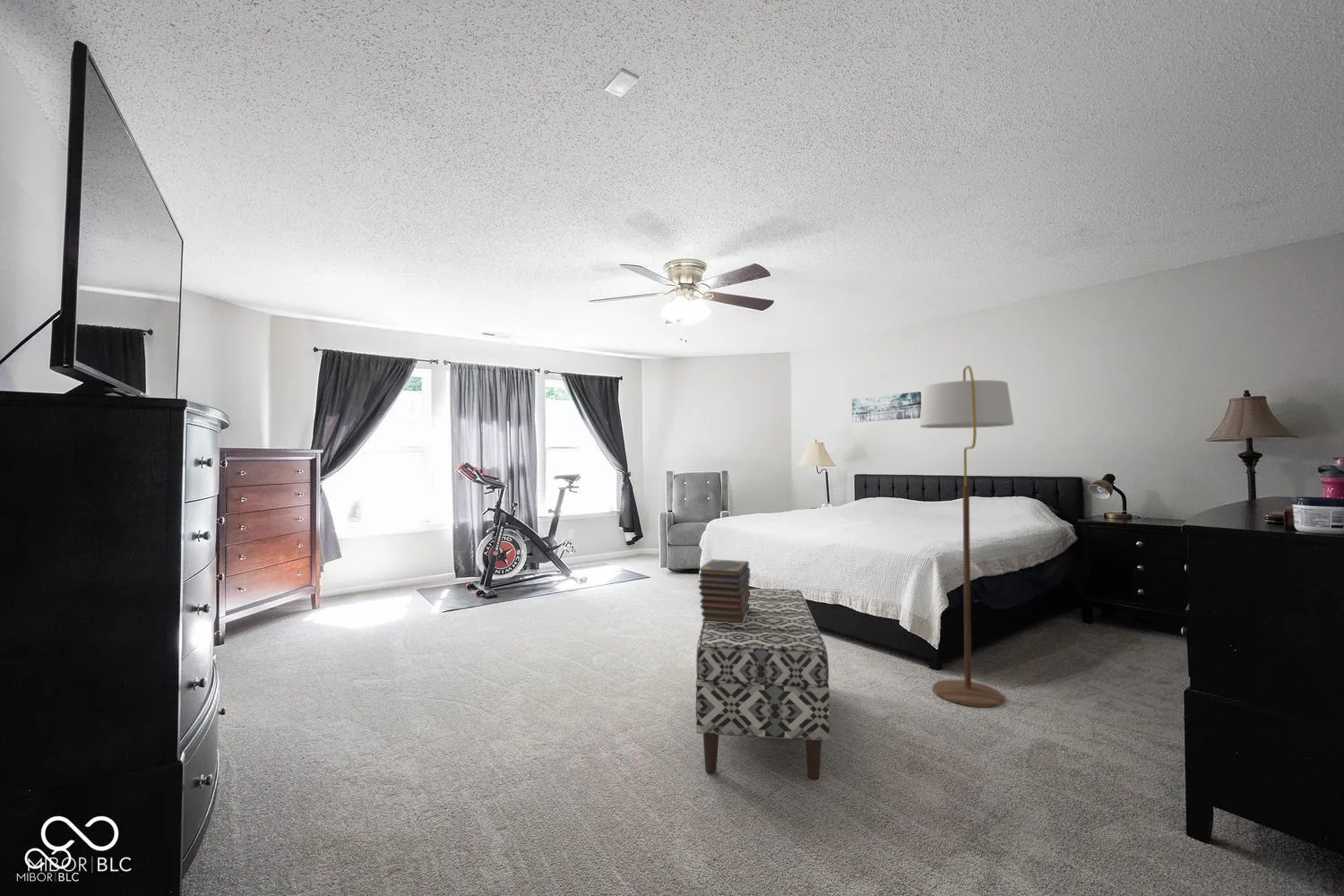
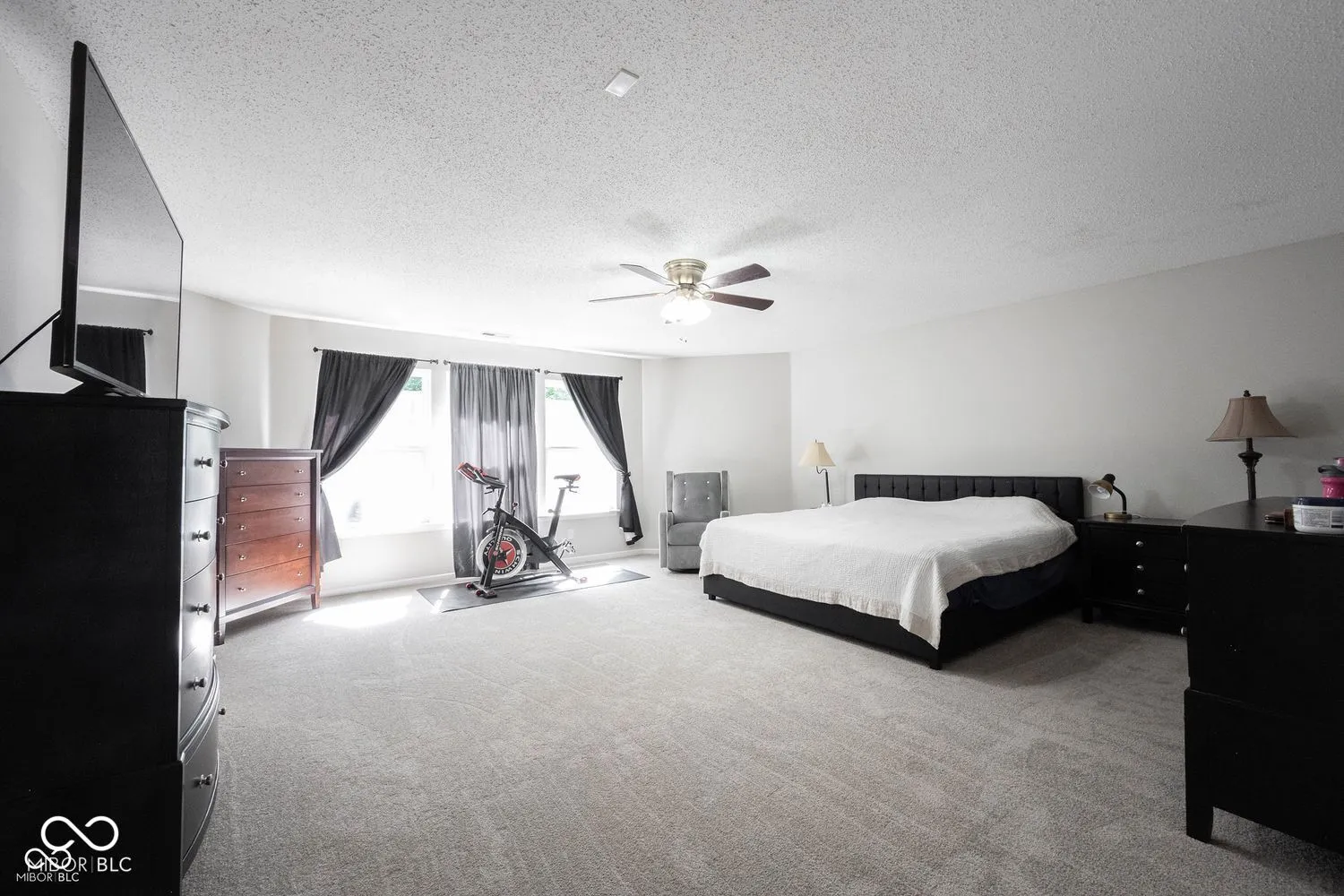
- floor lamp [918,365,1015,708]
- wall art [851,391,922,423]
- bench [695,588,831,781]
- book stack [697,558,751,624]
